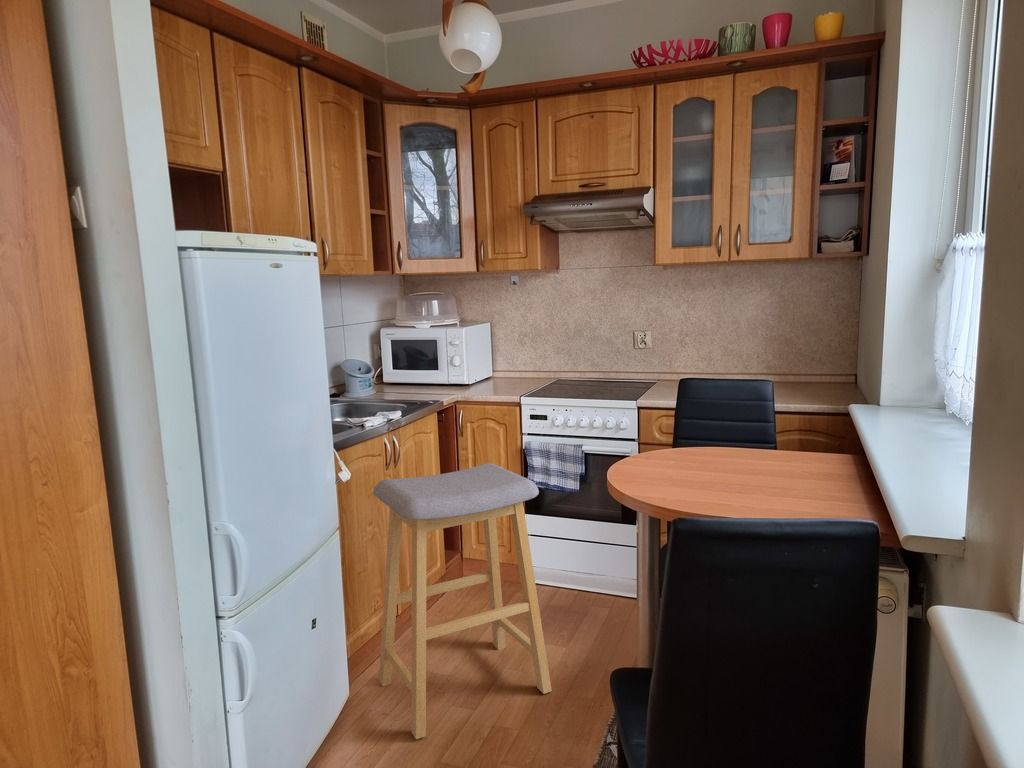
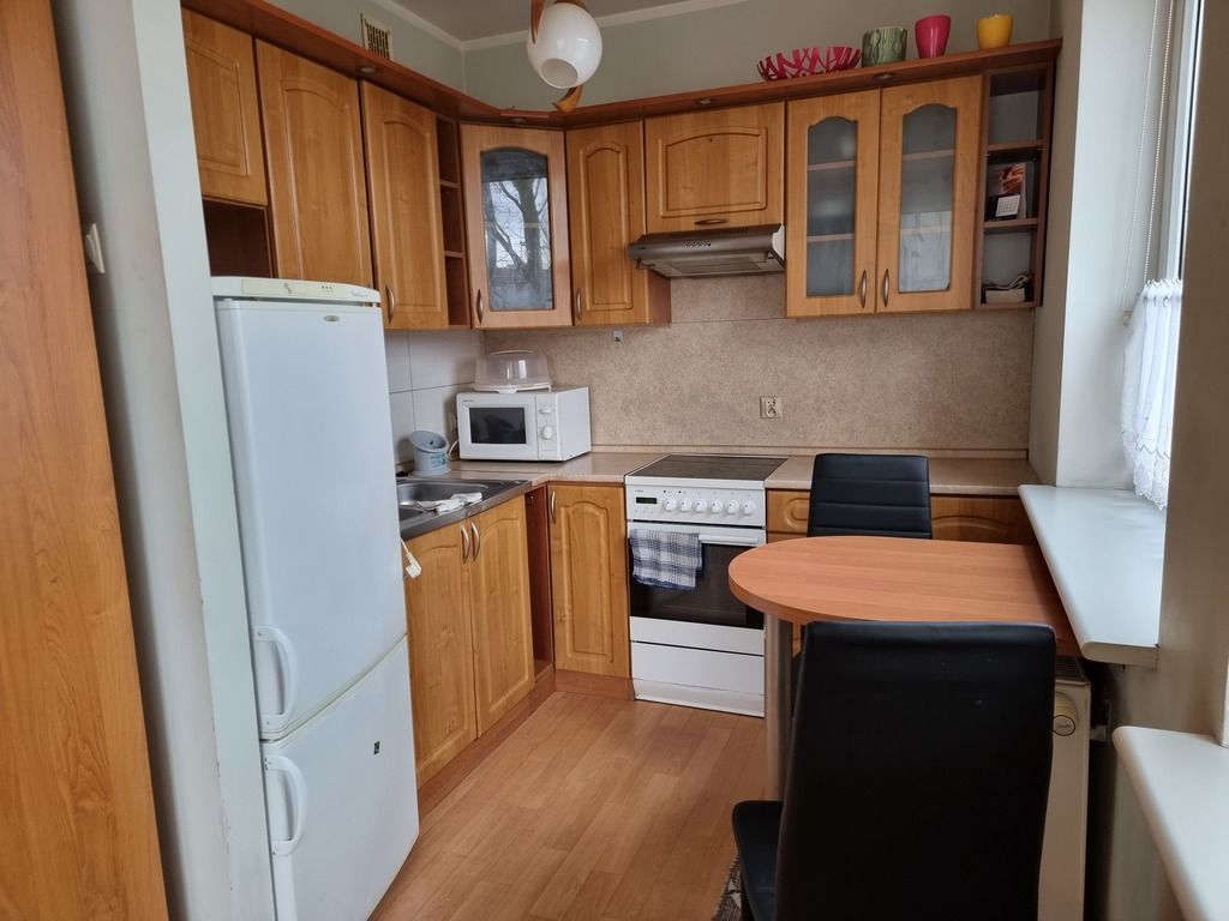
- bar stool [372,462,553,740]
